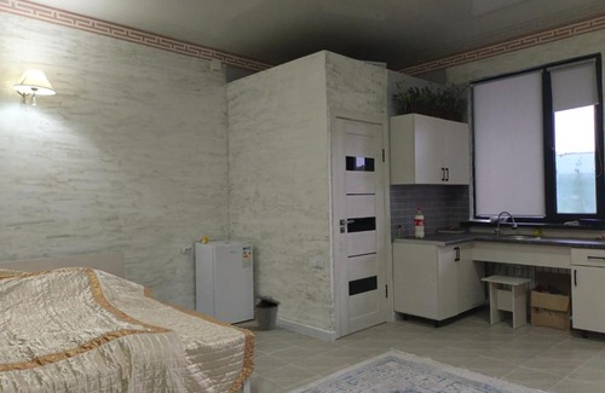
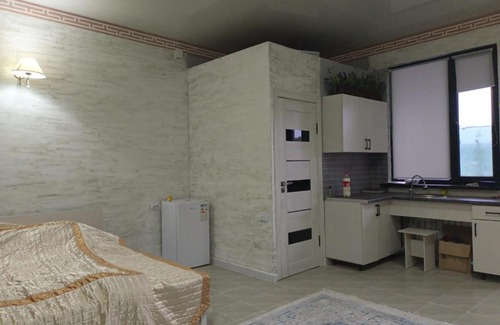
- trash can [253,294,282,331]
